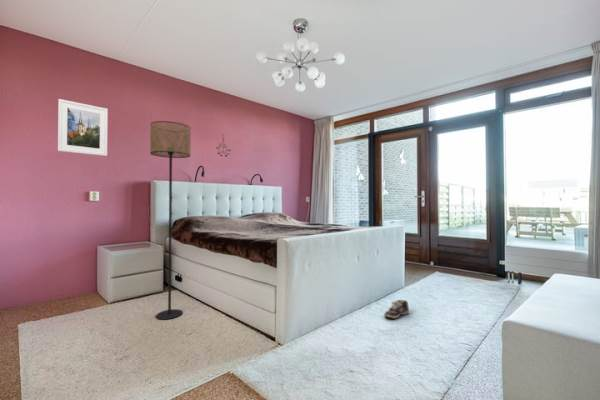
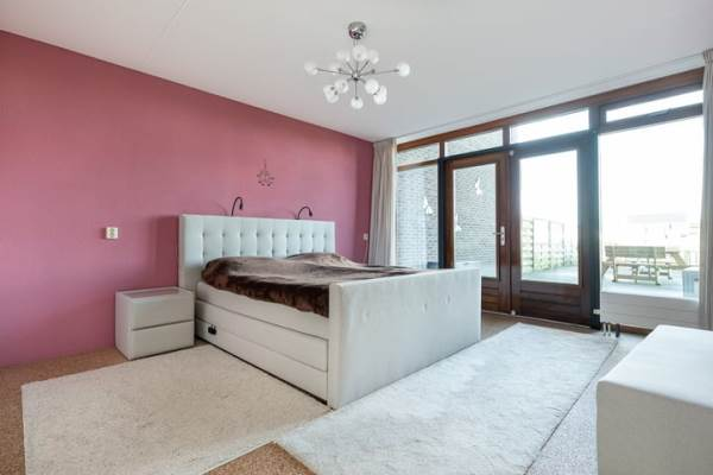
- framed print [57,98,109,157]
- shoe [383,299,410,320]
- floor lamp [149,120,192,321]
